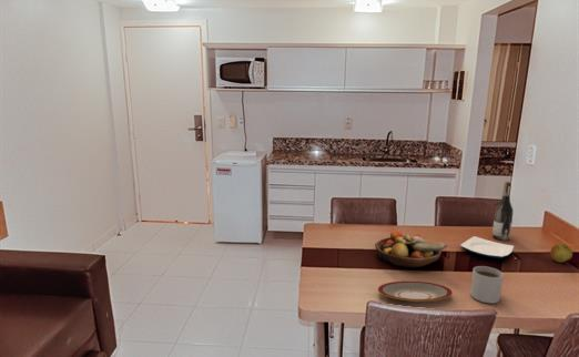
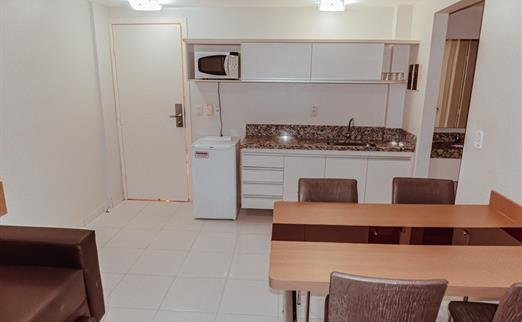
- apple [549,243,573,263]
- fruit bowl [374,230,448,268]
- mug [469,265,505,305]
- wine bottle [491,181,514,242]
- plate [377,280,454,303]
- plate [459,235,515,259]
